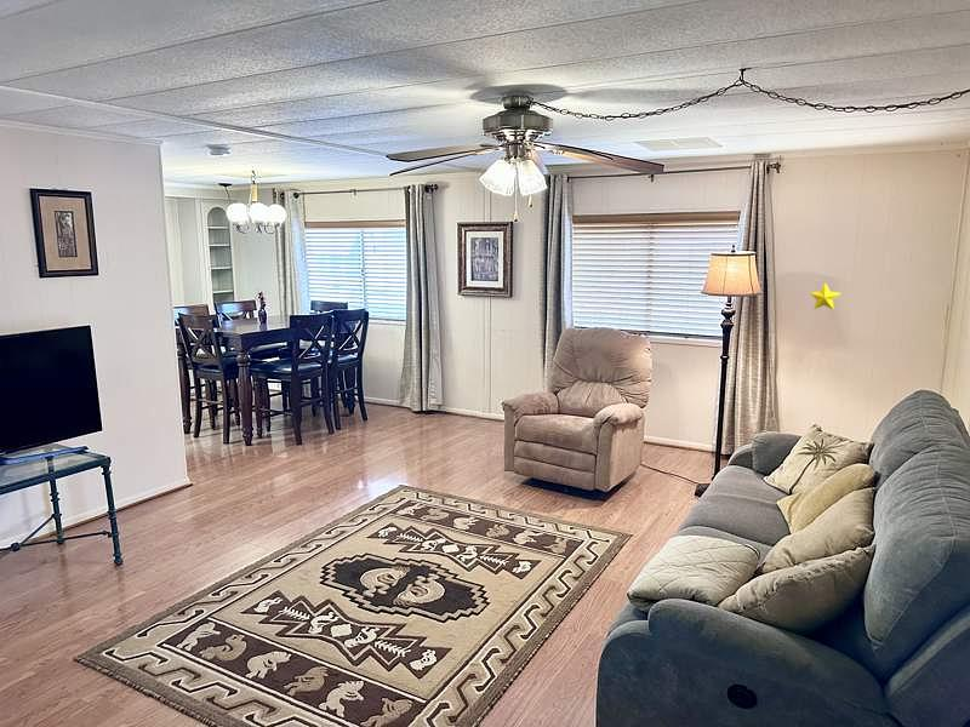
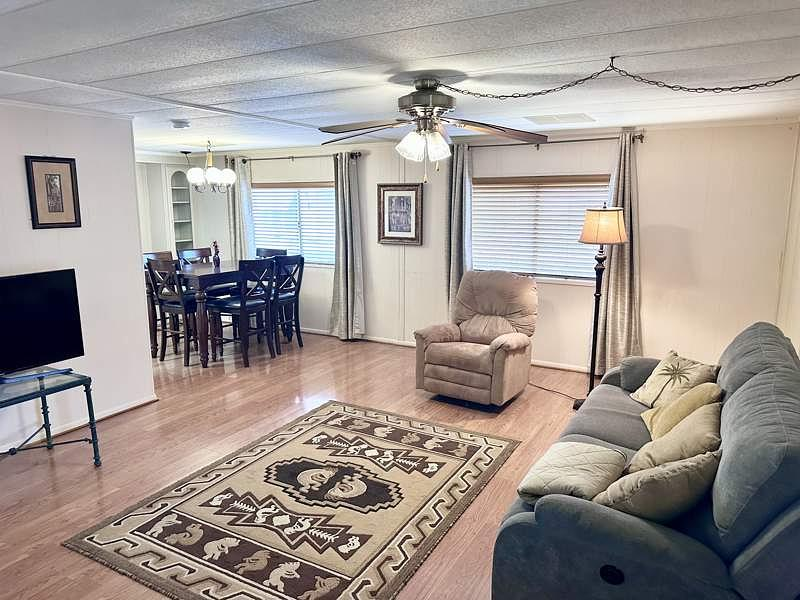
- decorative star [809,282,841,311]
